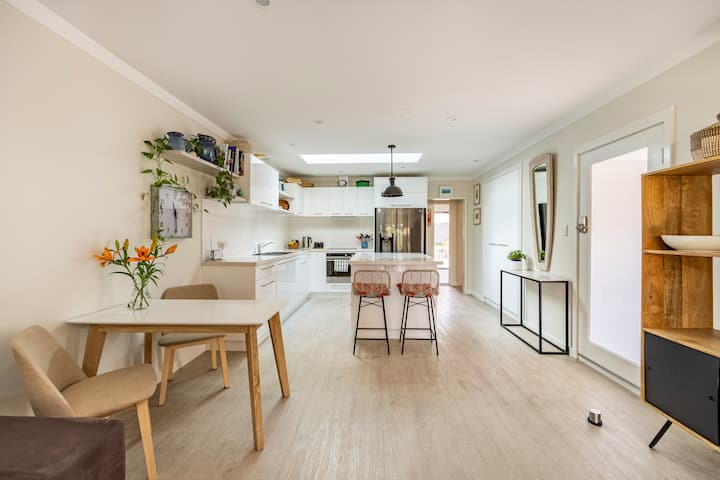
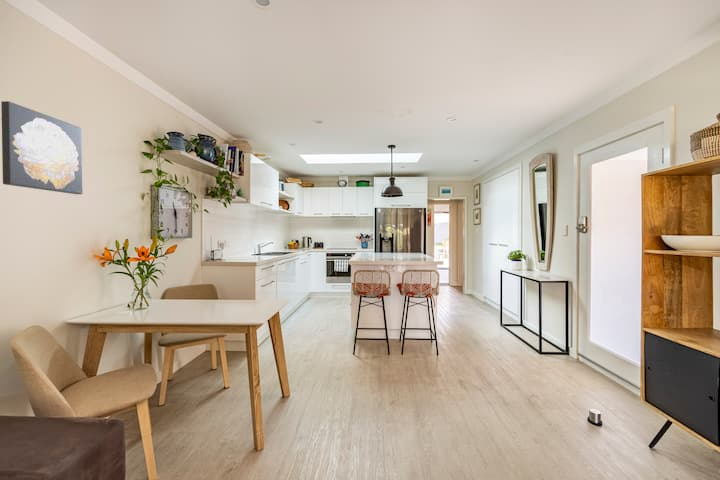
+ wall art [0,100,83,195]
